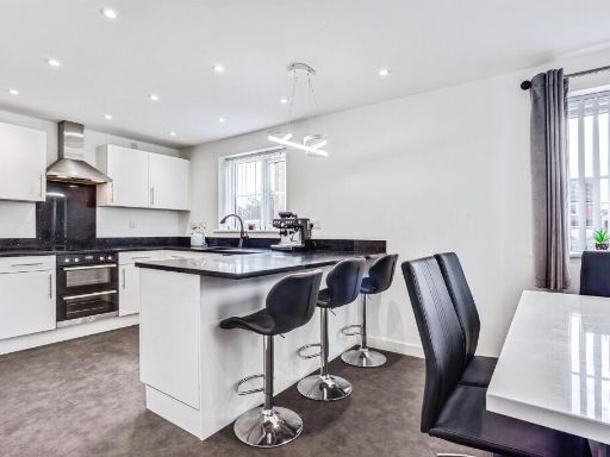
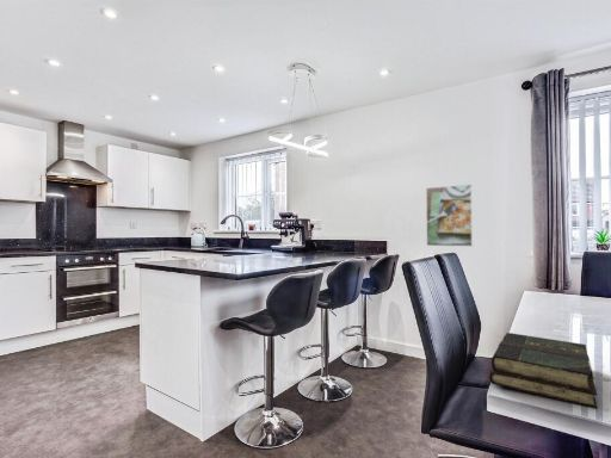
+ book [488,332,598,409]
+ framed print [425,184,474,248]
